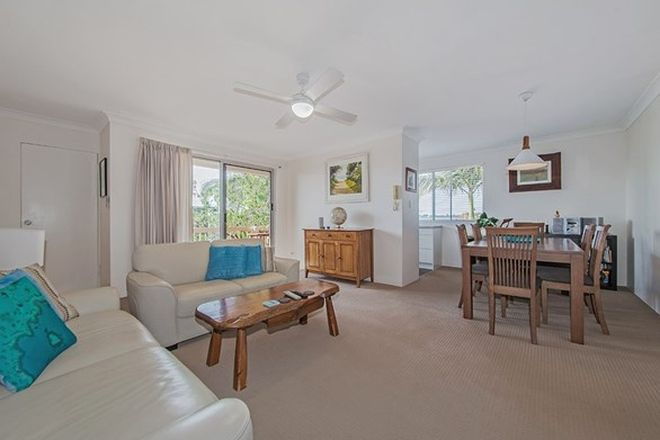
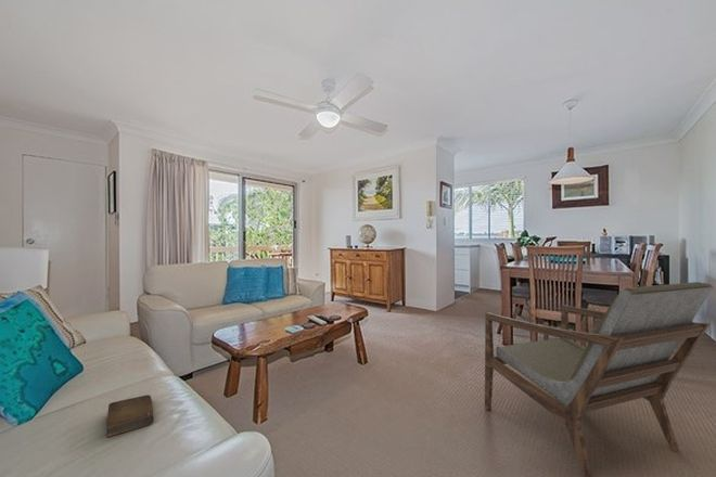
+ book [105,394,155,438]
+ armchair [484,281,714,477]
